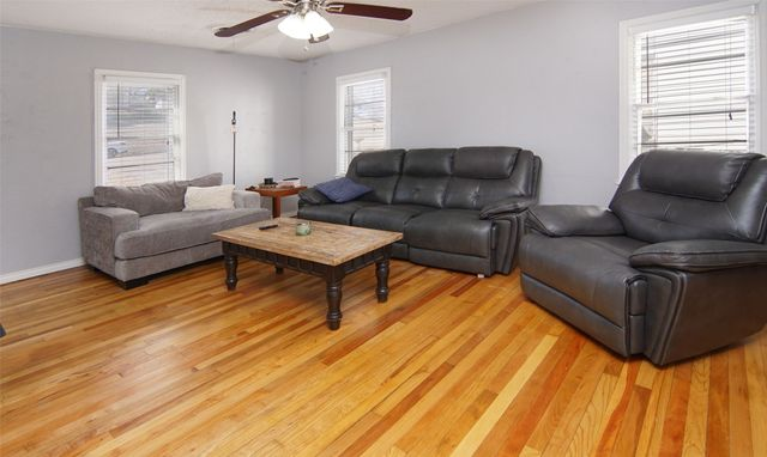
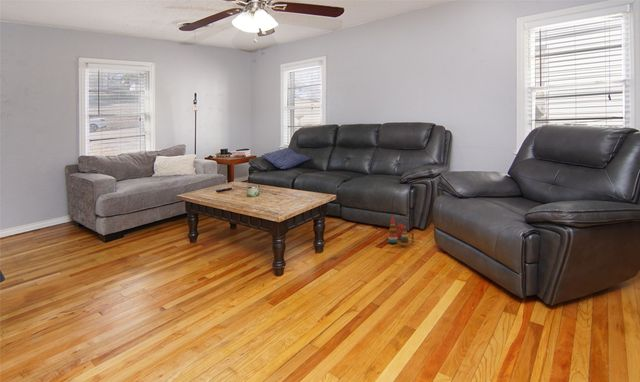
+ stacking toy [387,214,415,246]
